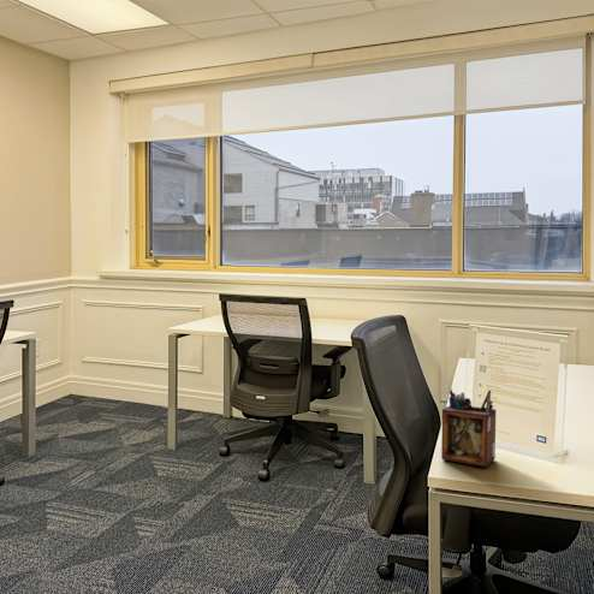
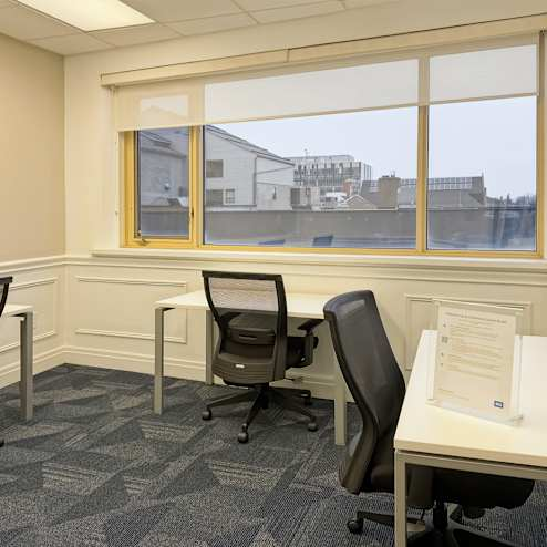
- desk organizer [440,387,497,468]
